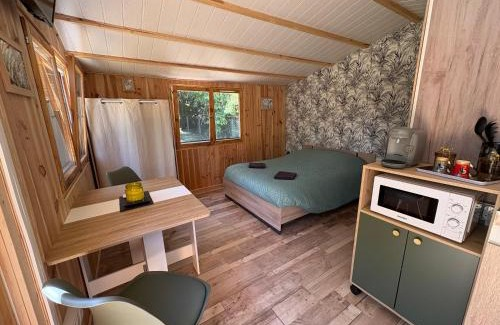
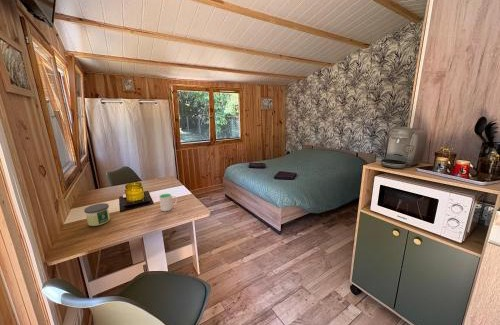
+ candle [83,202,111,227]
+ mug [158,193,178,212]
